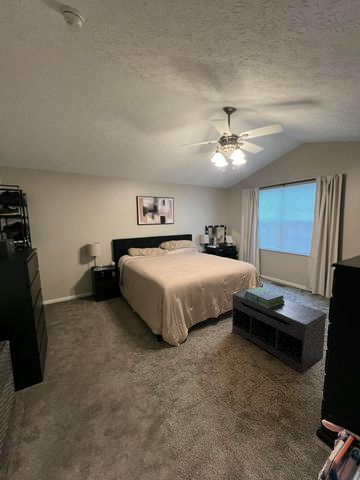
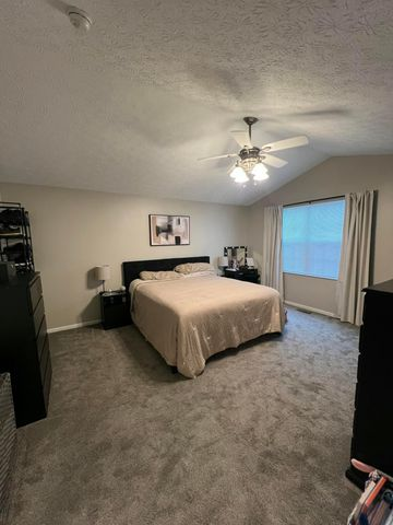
- stack of books [243,286,285,309]
- bench [231,287,328,375]
